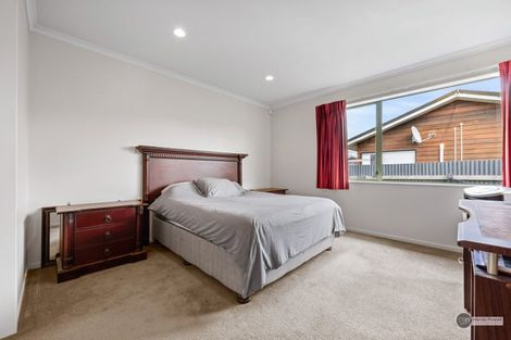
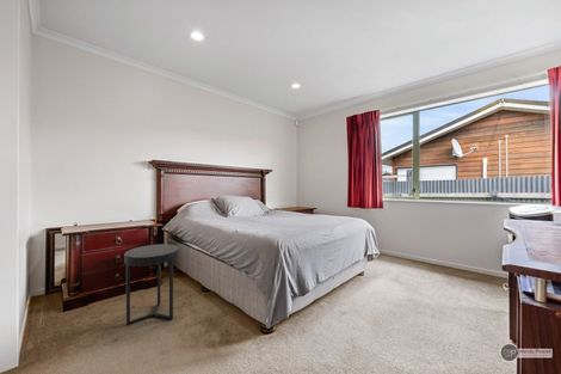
+ side table [123,243,180,327]
